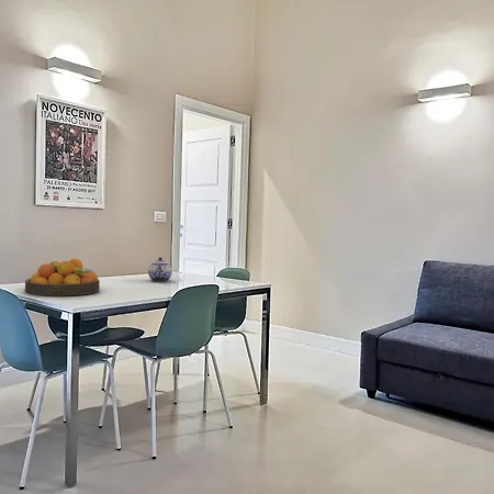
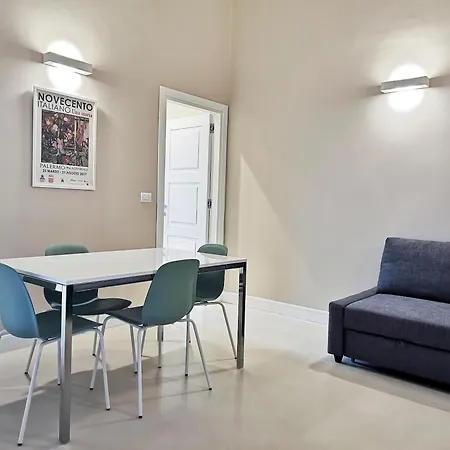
- fruit bowl [24,257,101,297]
- teapot [147,256,173,282]
